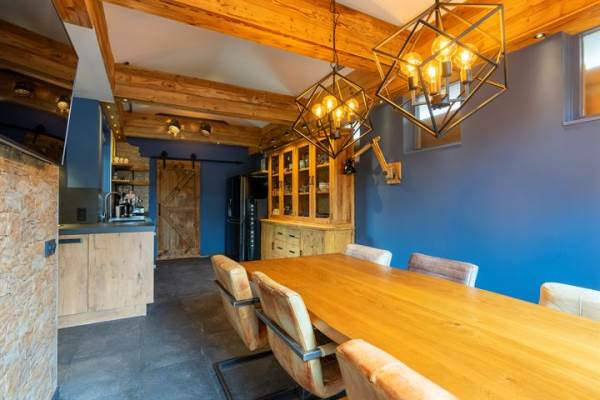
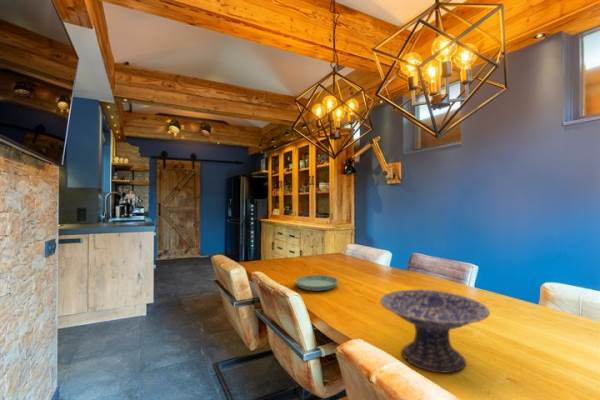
+ saucer [294,274,339,292]
+ decorative bowl [379,288,491,374]
